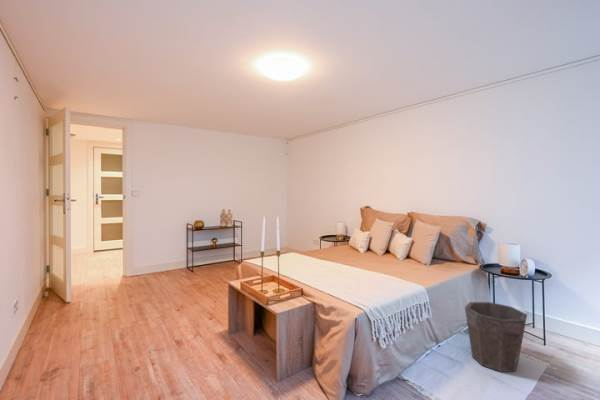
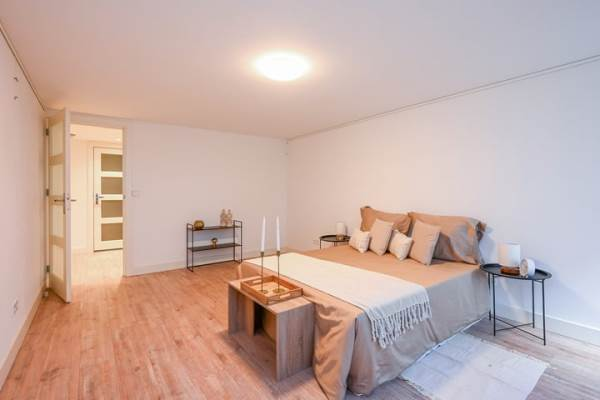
- waste bin [464,301,528,373]
